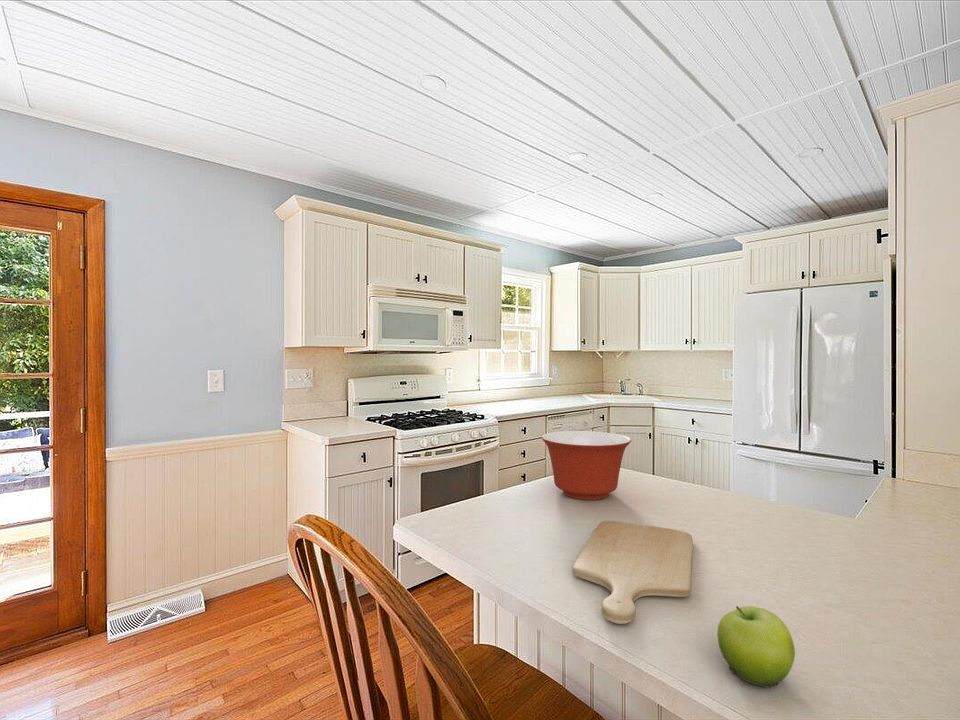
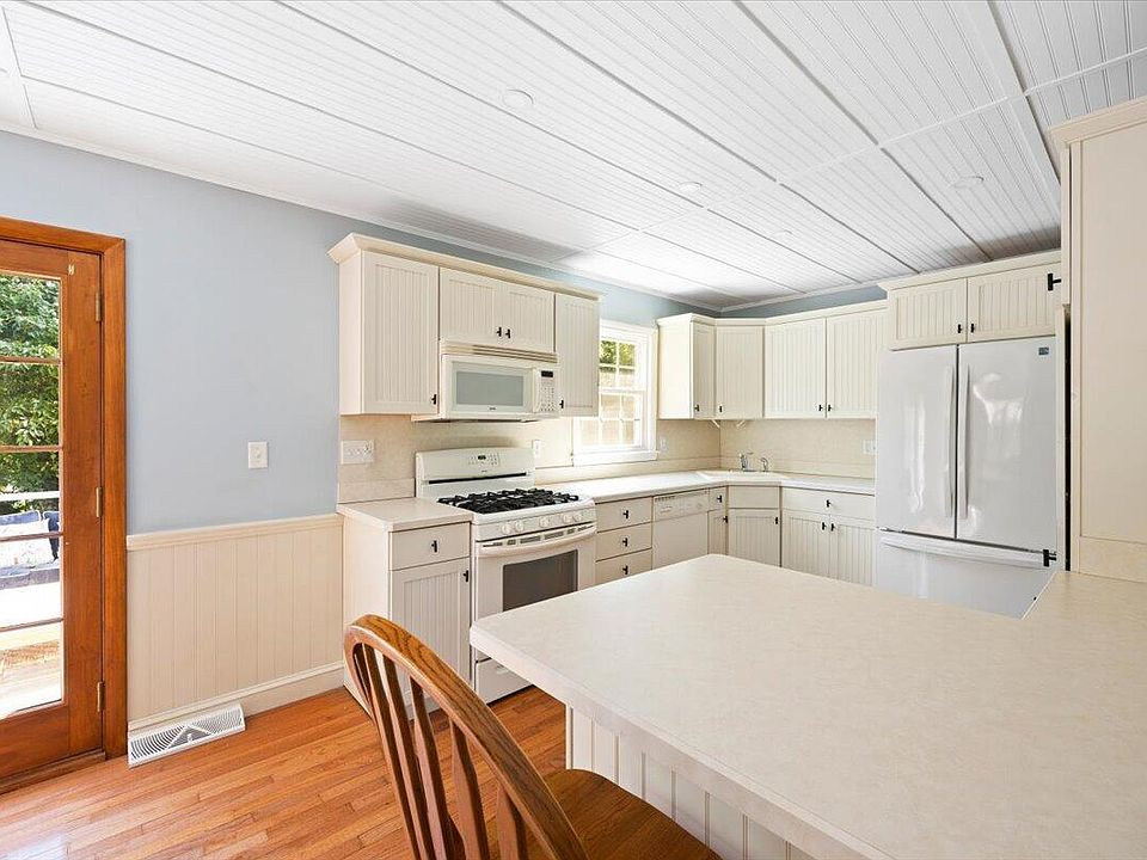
- mixing bowl [540,430,633,501]
- fruit [716,605,796,689]
- chopping board [572,520,694,625]
